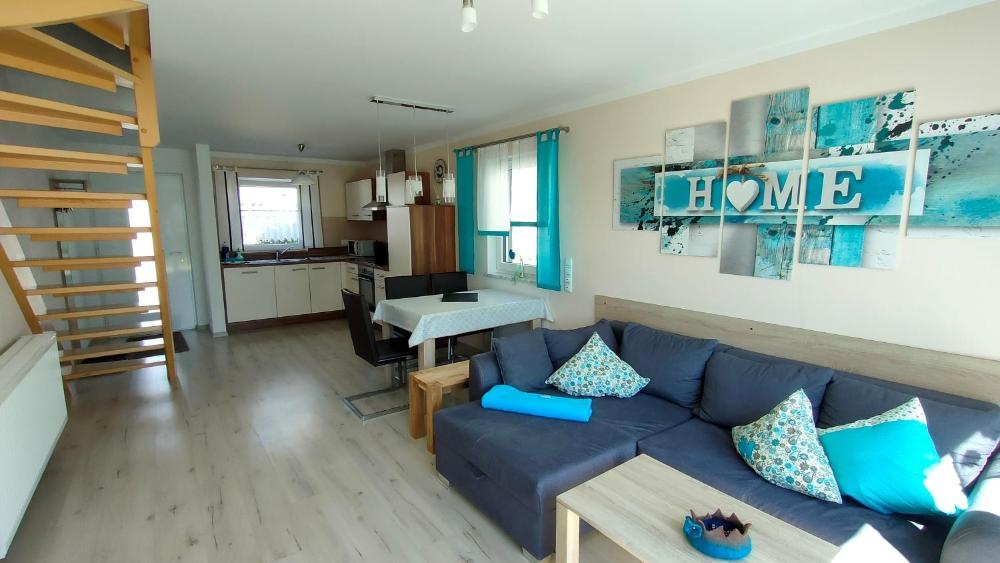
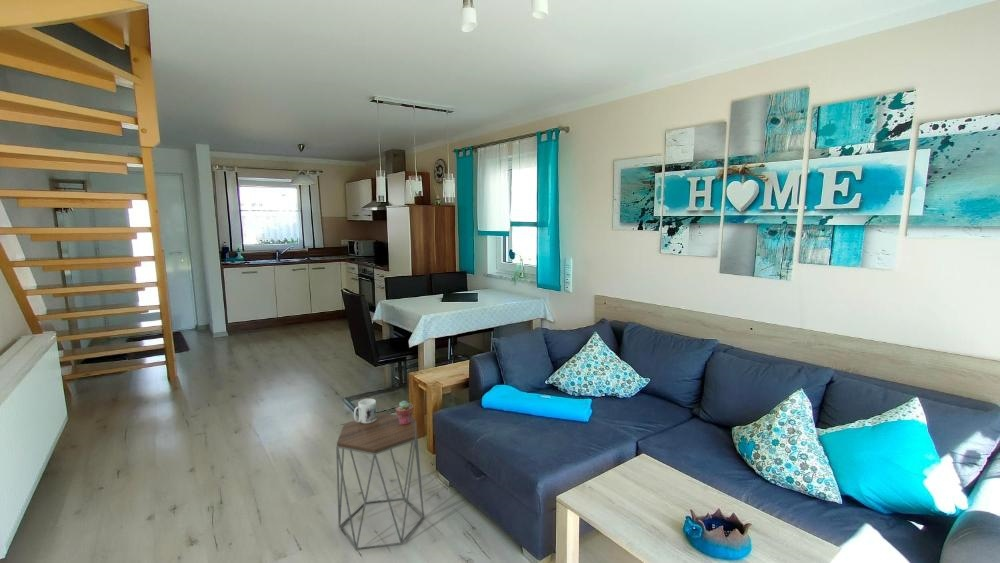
+ mug [353,398,377,423]
+ side table [335,412,425,551]
+ potted succulent [395,400,415,425]
